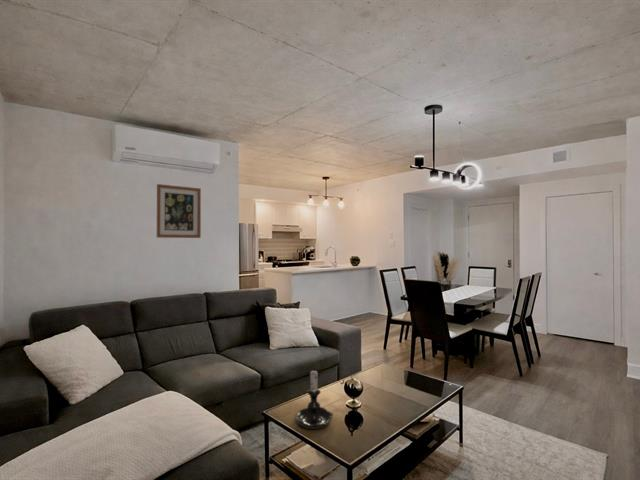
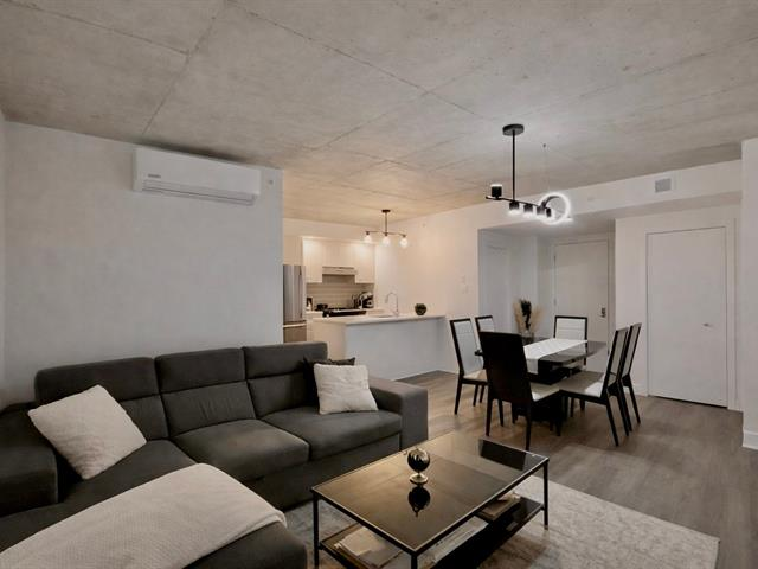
- candle holder [295,370,334,430]
- wall art [156,183,202,239]
